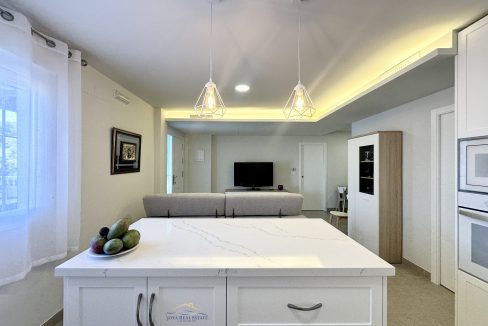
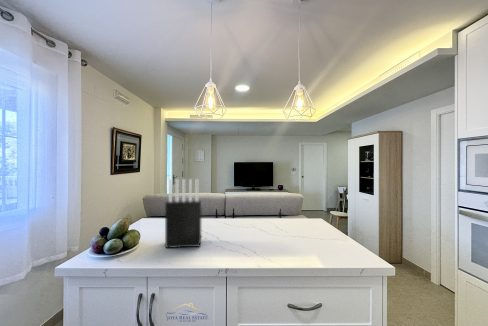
+ knife block [164,178,202,249]
